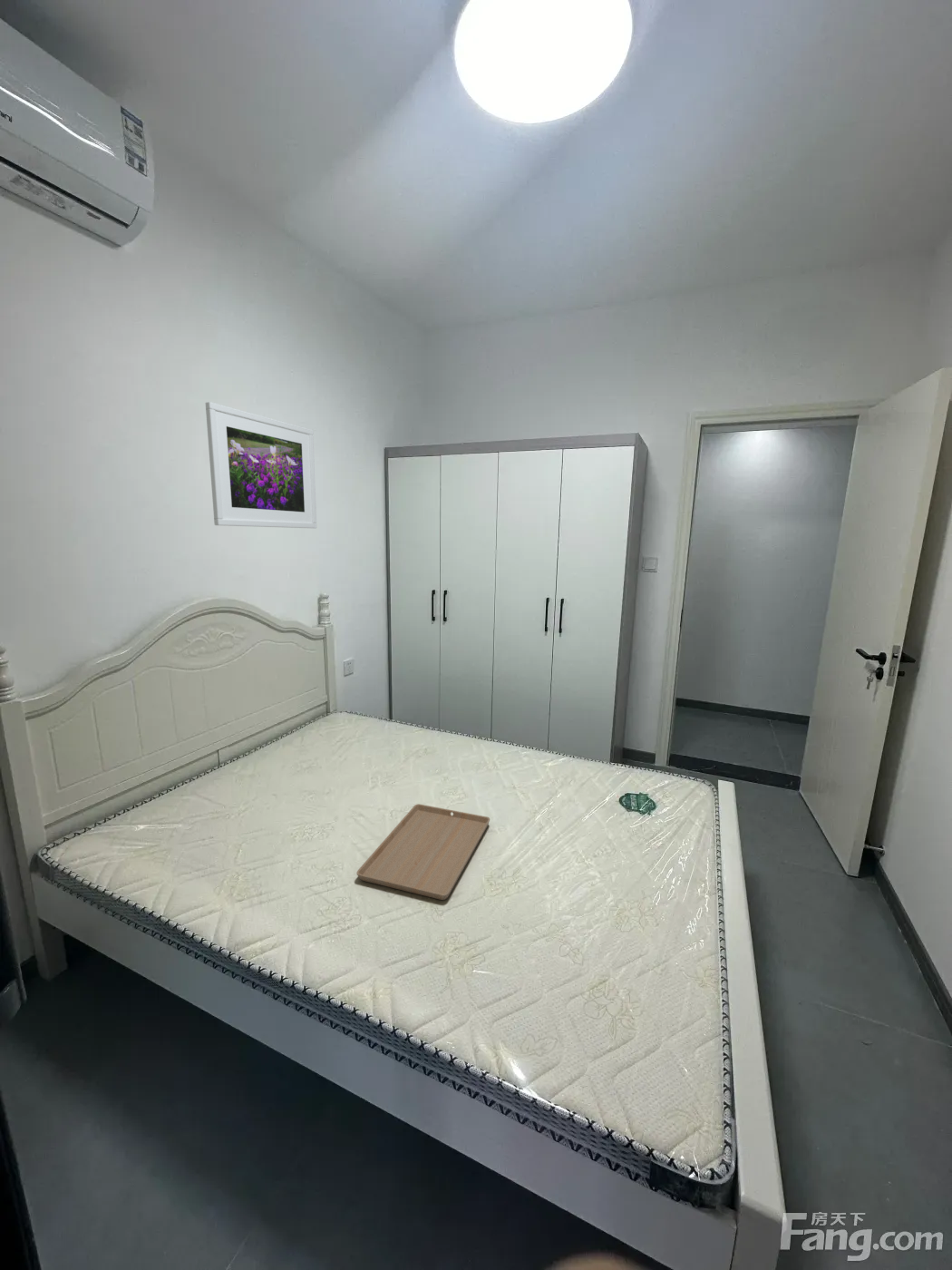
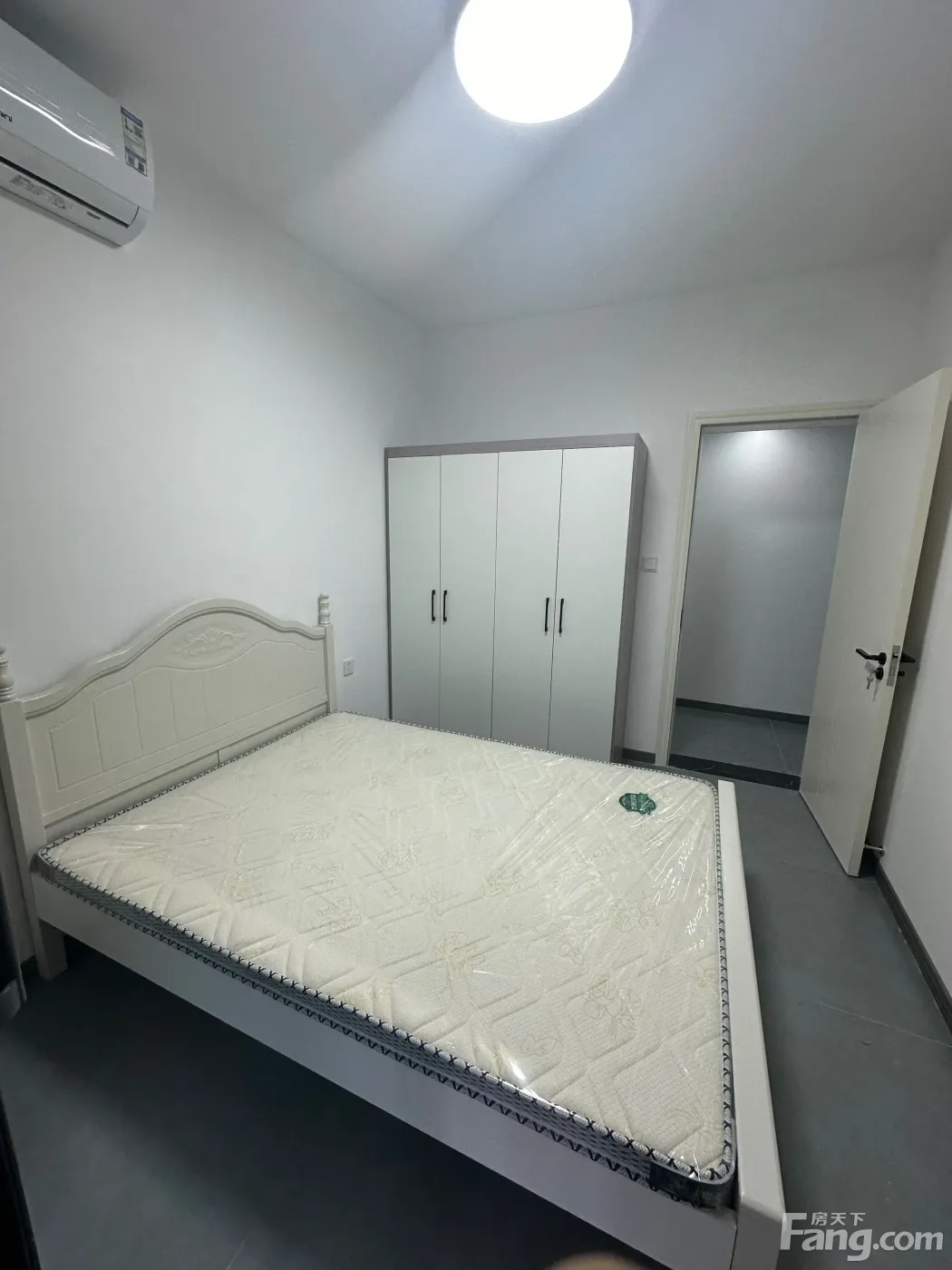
- tray [355,803,491,901]
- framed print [205,401,317,529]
